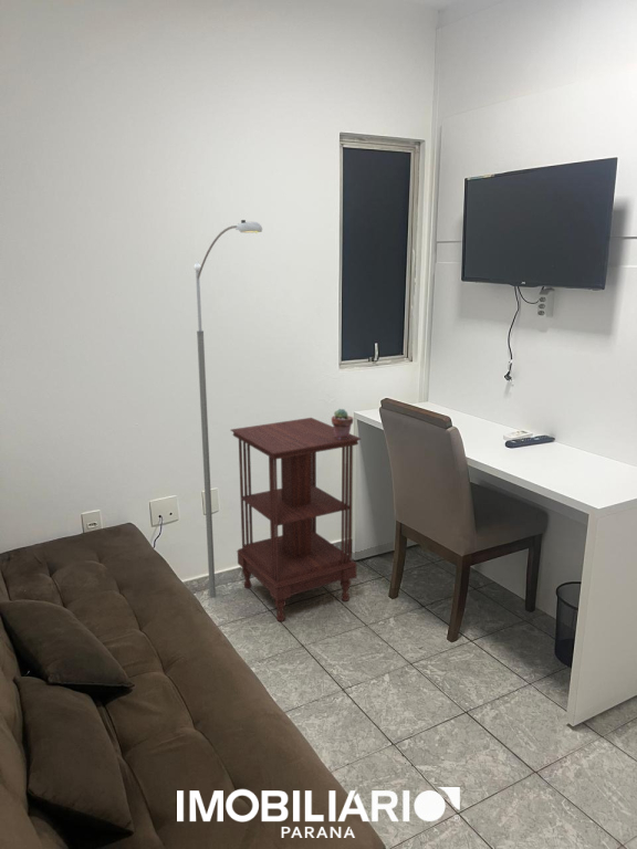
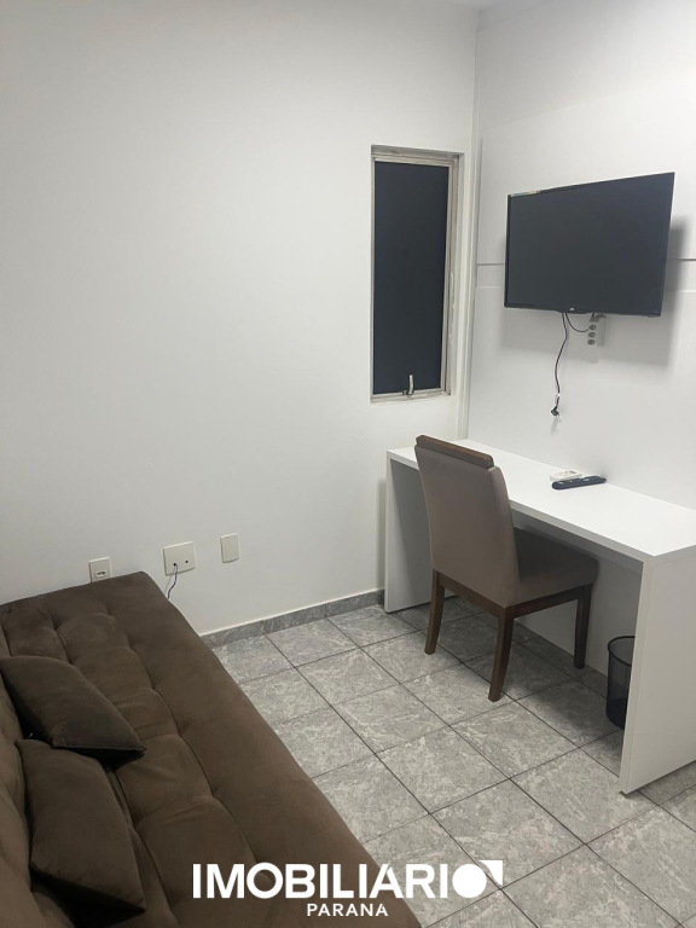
- side table [230,417,362,622]
- street lamp [192,219,263,598]
- potted succulent [331,408,354,439]
